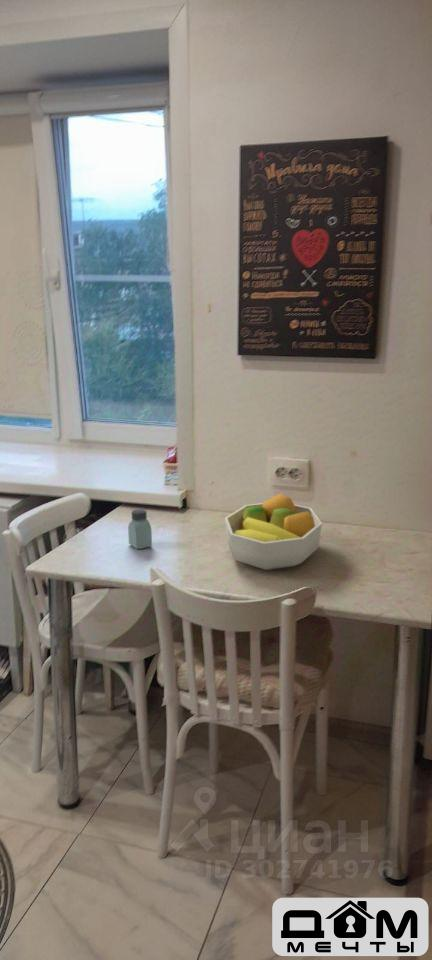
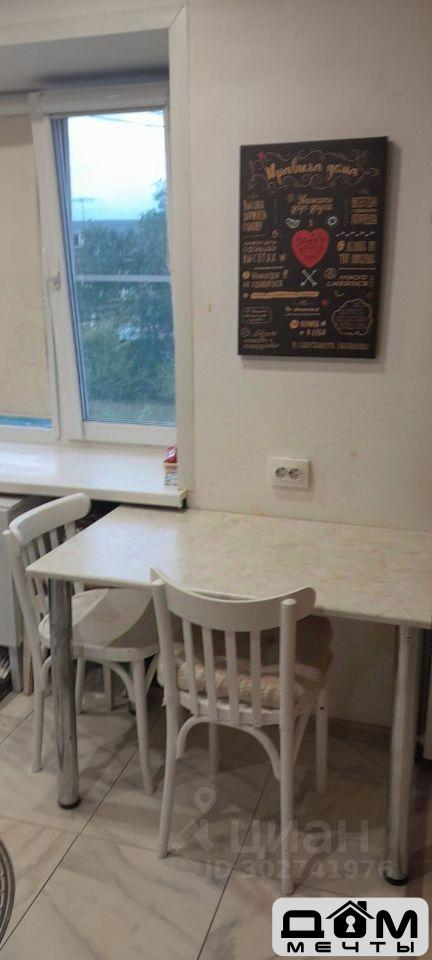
- saltshaker [127,508,153,550]
- fruit bowl [224,493,323,571]
